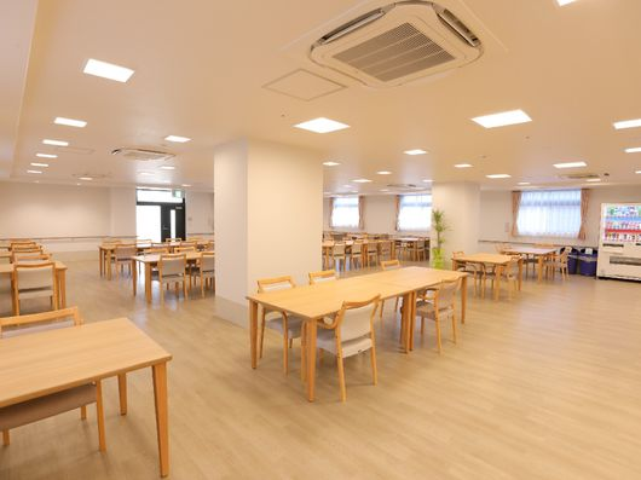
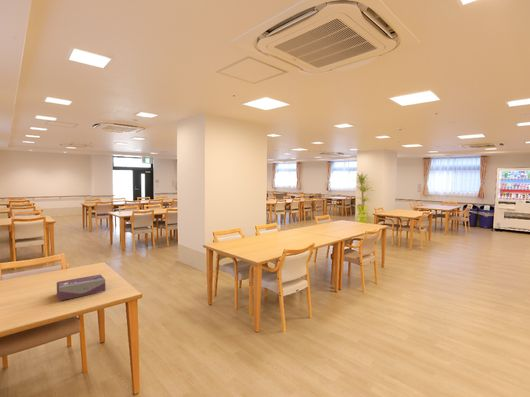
+ tissue box [56,273,106,301]
